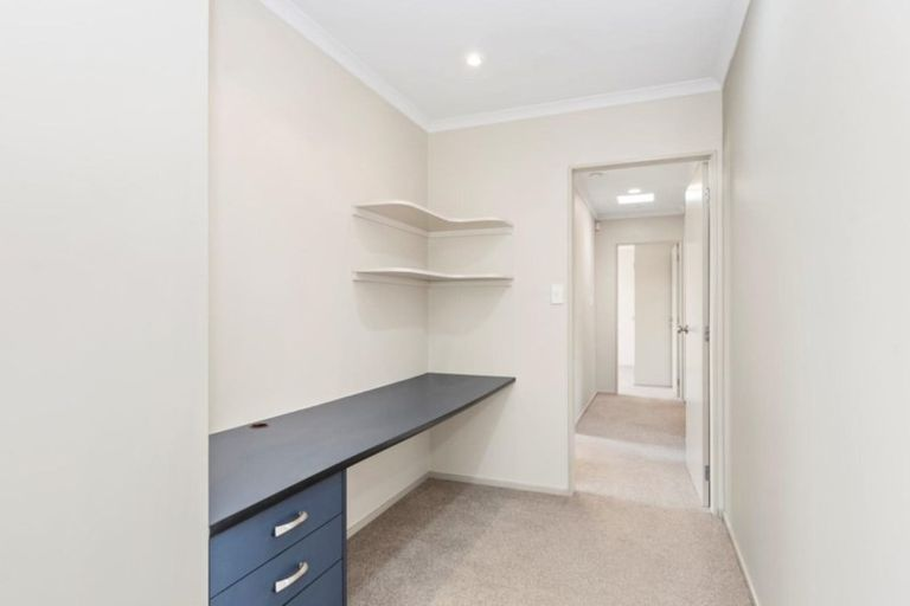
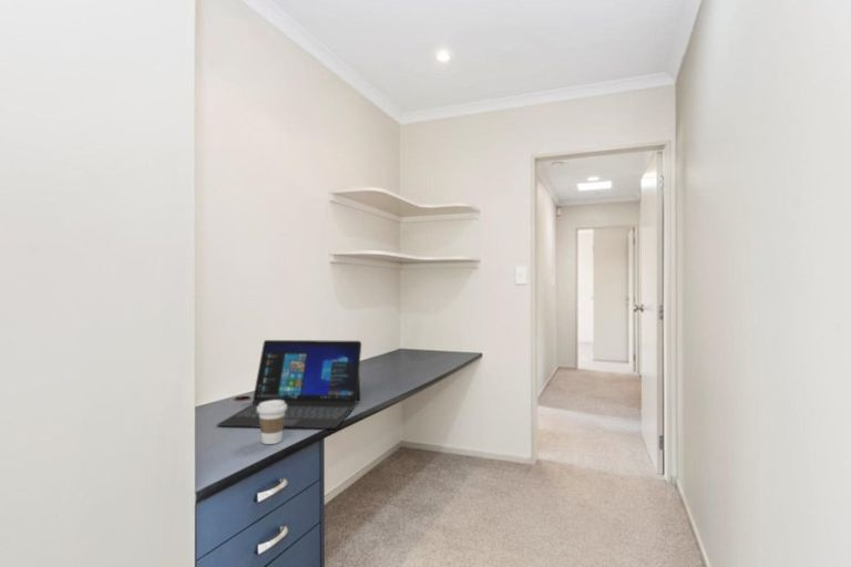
+ coffee cup [257,400,287,445]
+ laptop [216,339,362,430]
